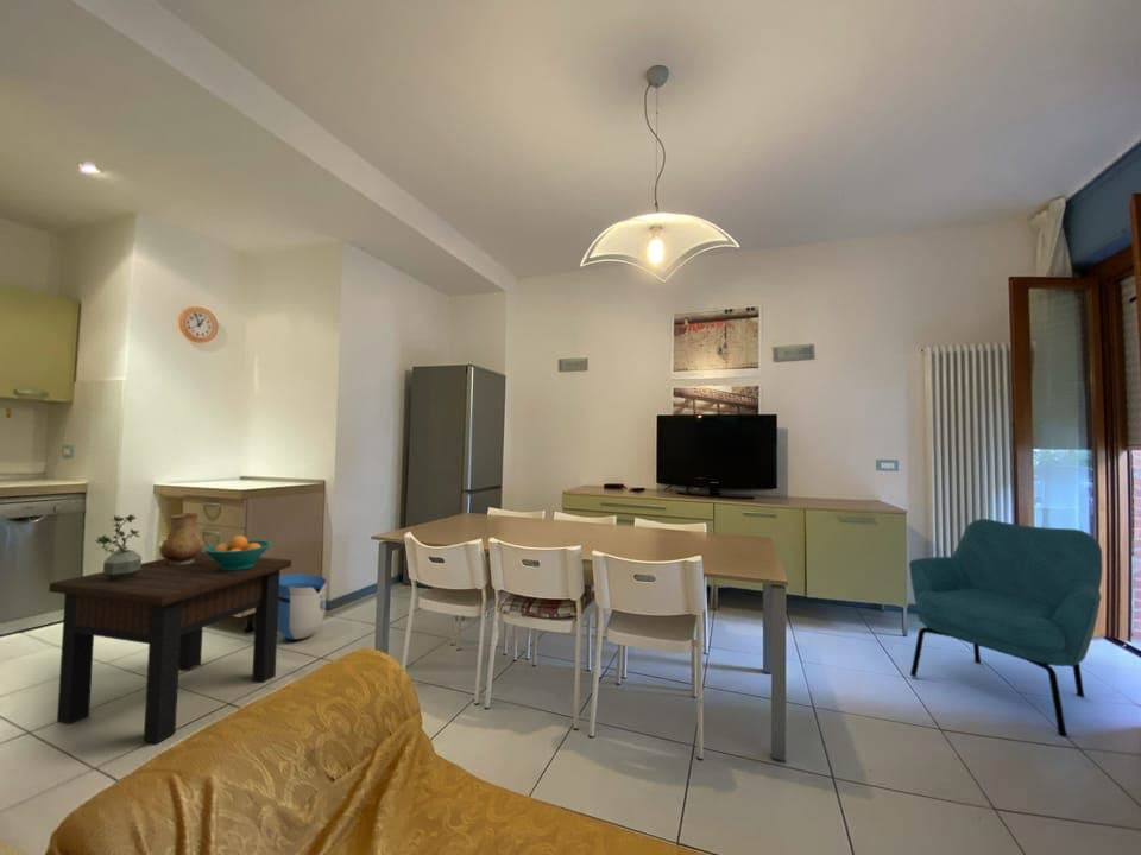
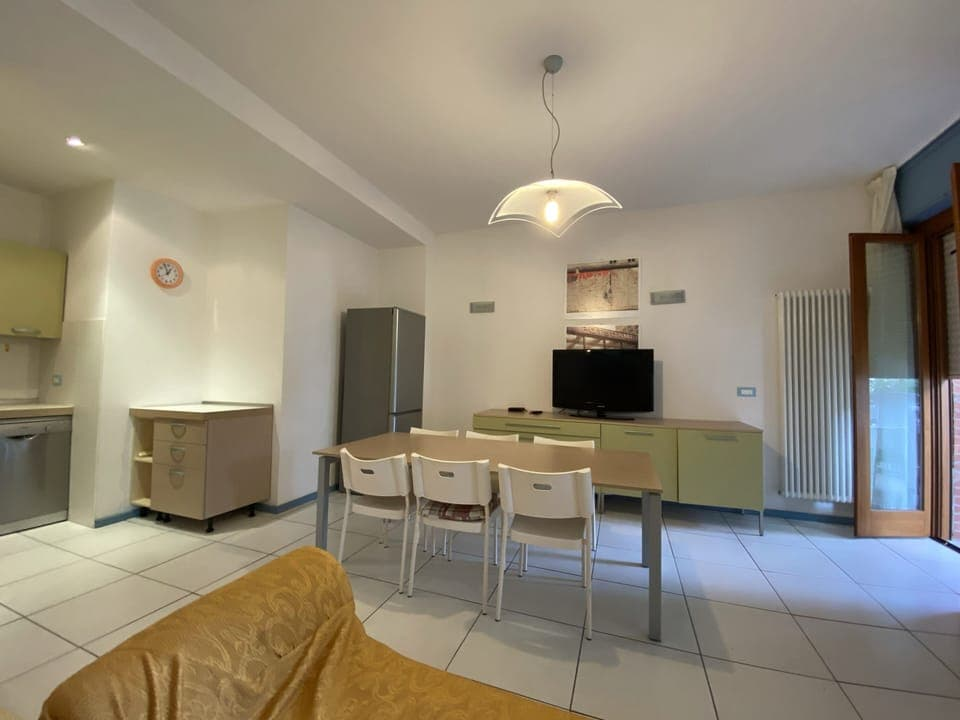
- armchair [908,518,1103,737]
- side table [48,551,292,745]
- sun visor [277,572,328,640]
- ceramic pitcher [159,512,206,564]
- fruit bowl [203,534,272,571]
- potted plant [94,513,143,581]
